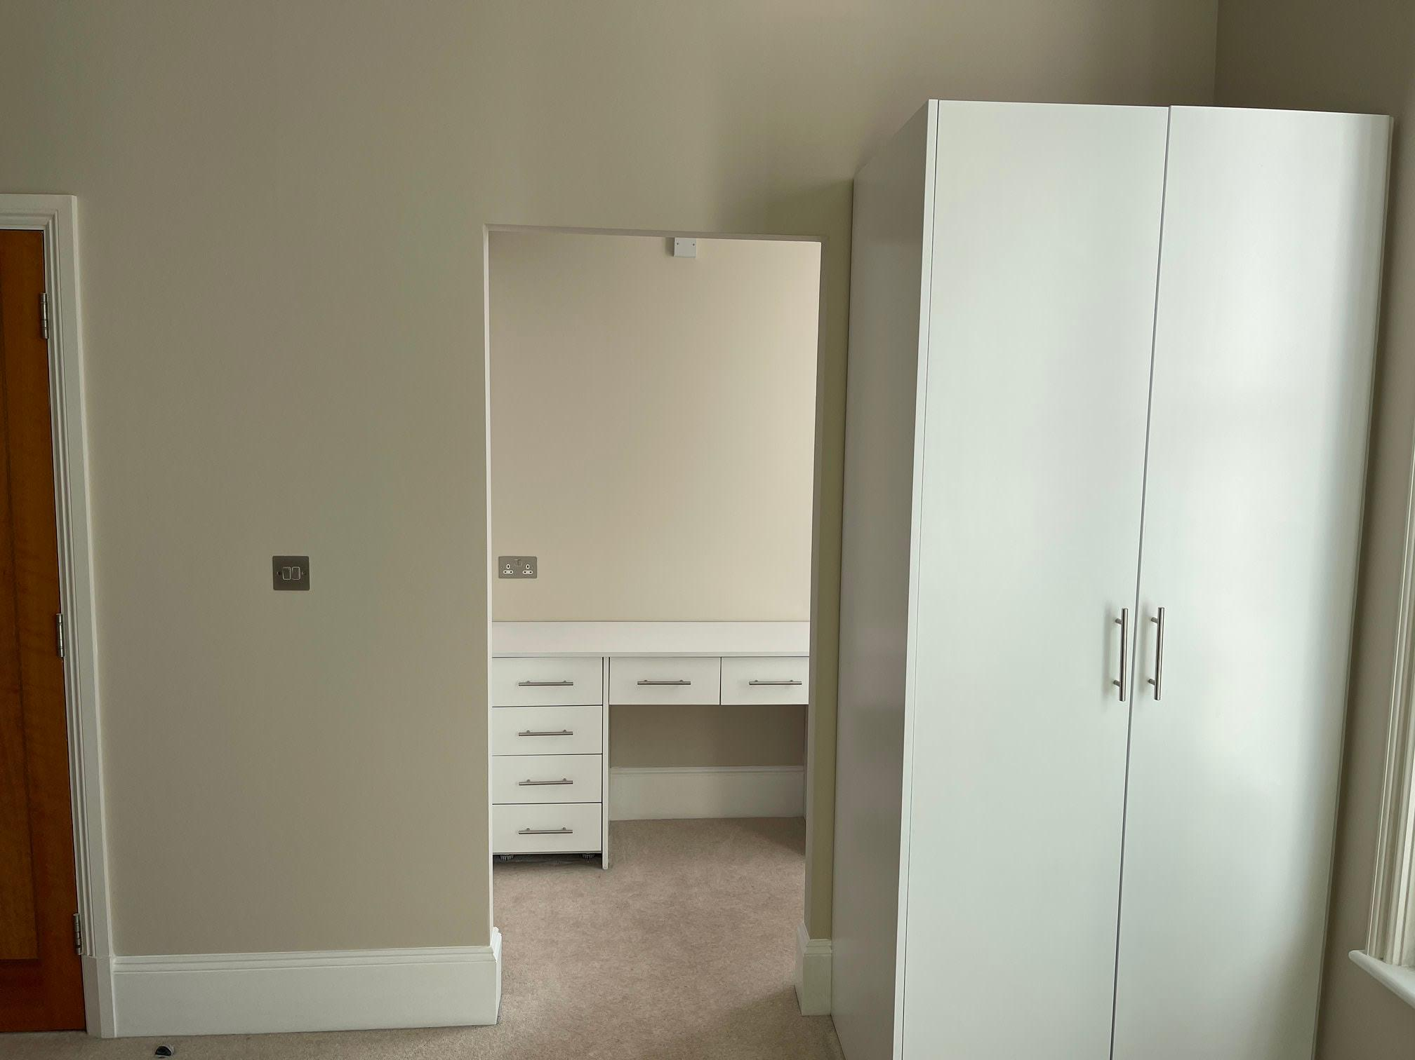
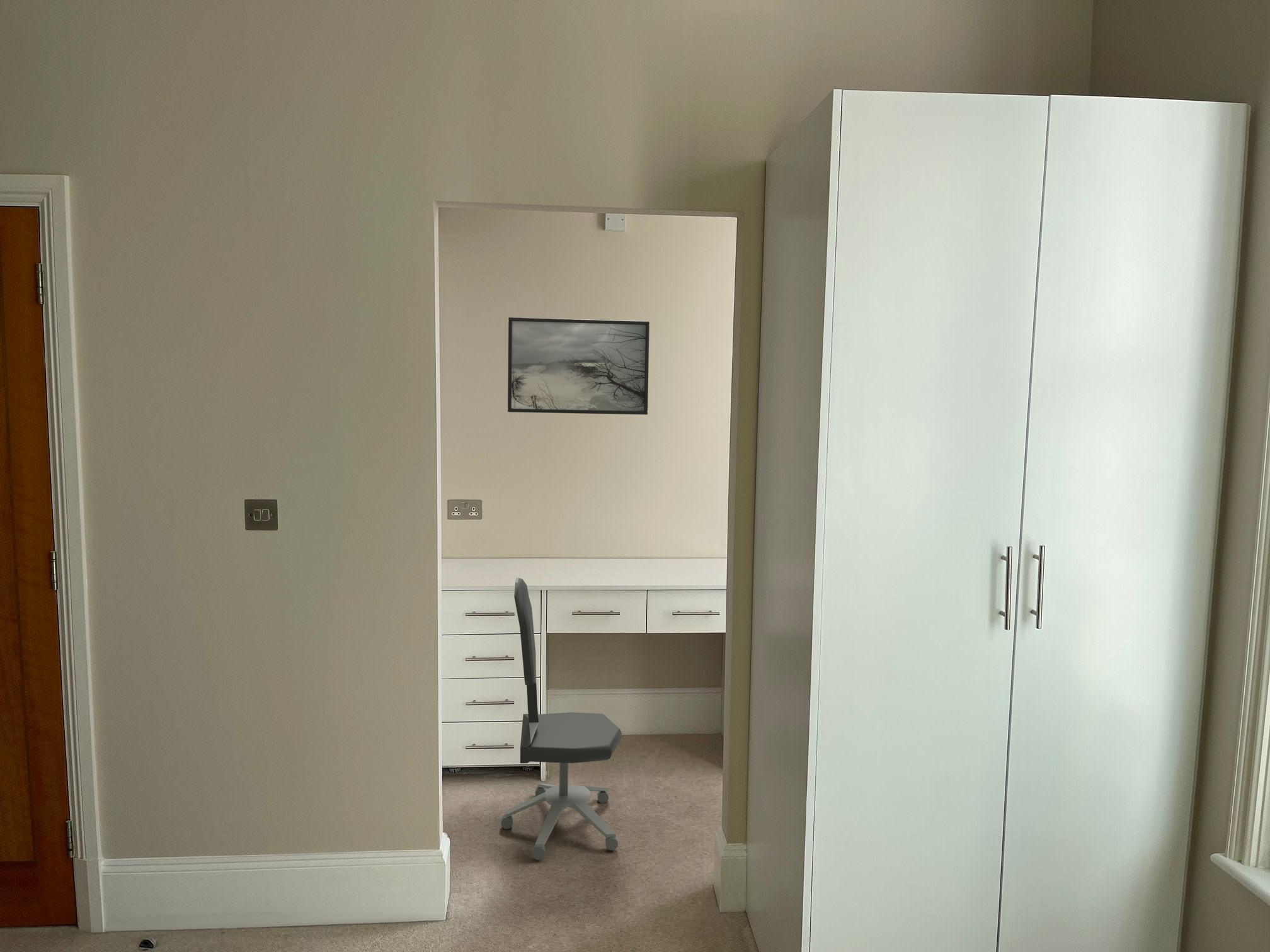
+ office chair [500,577,622,861]
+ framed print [507,317,650,416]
